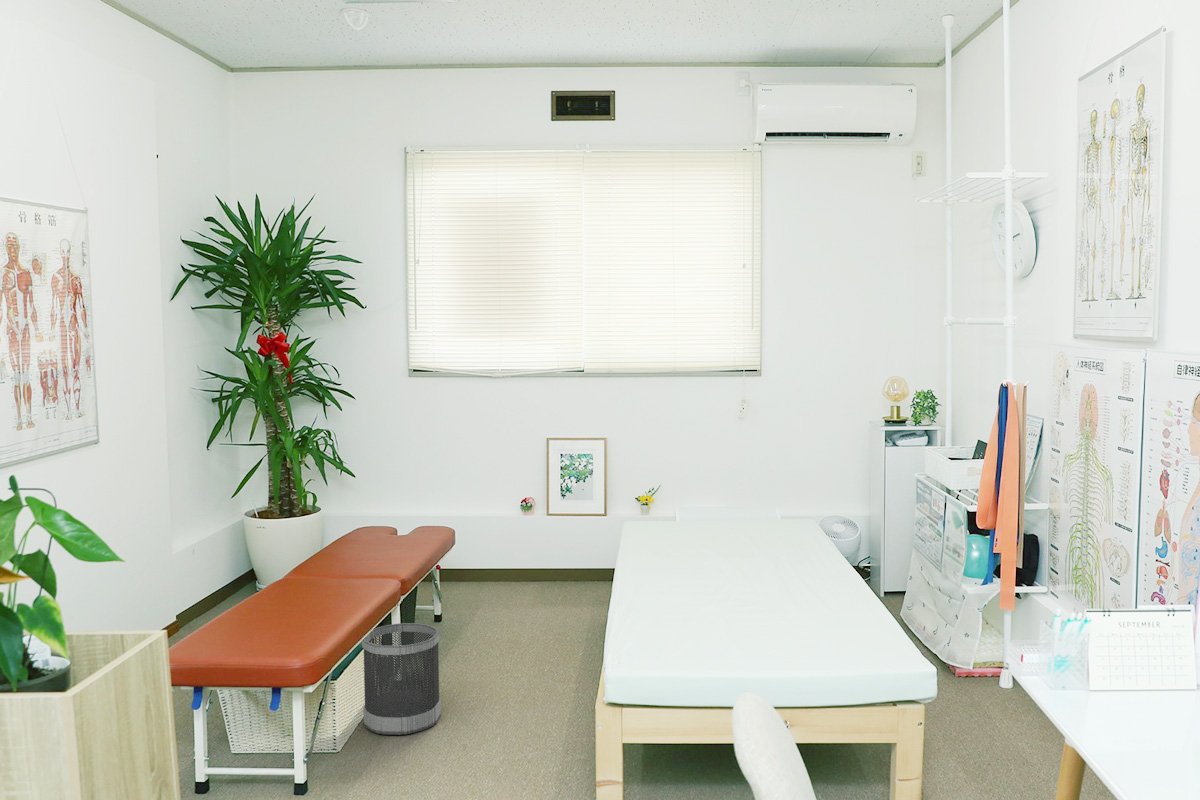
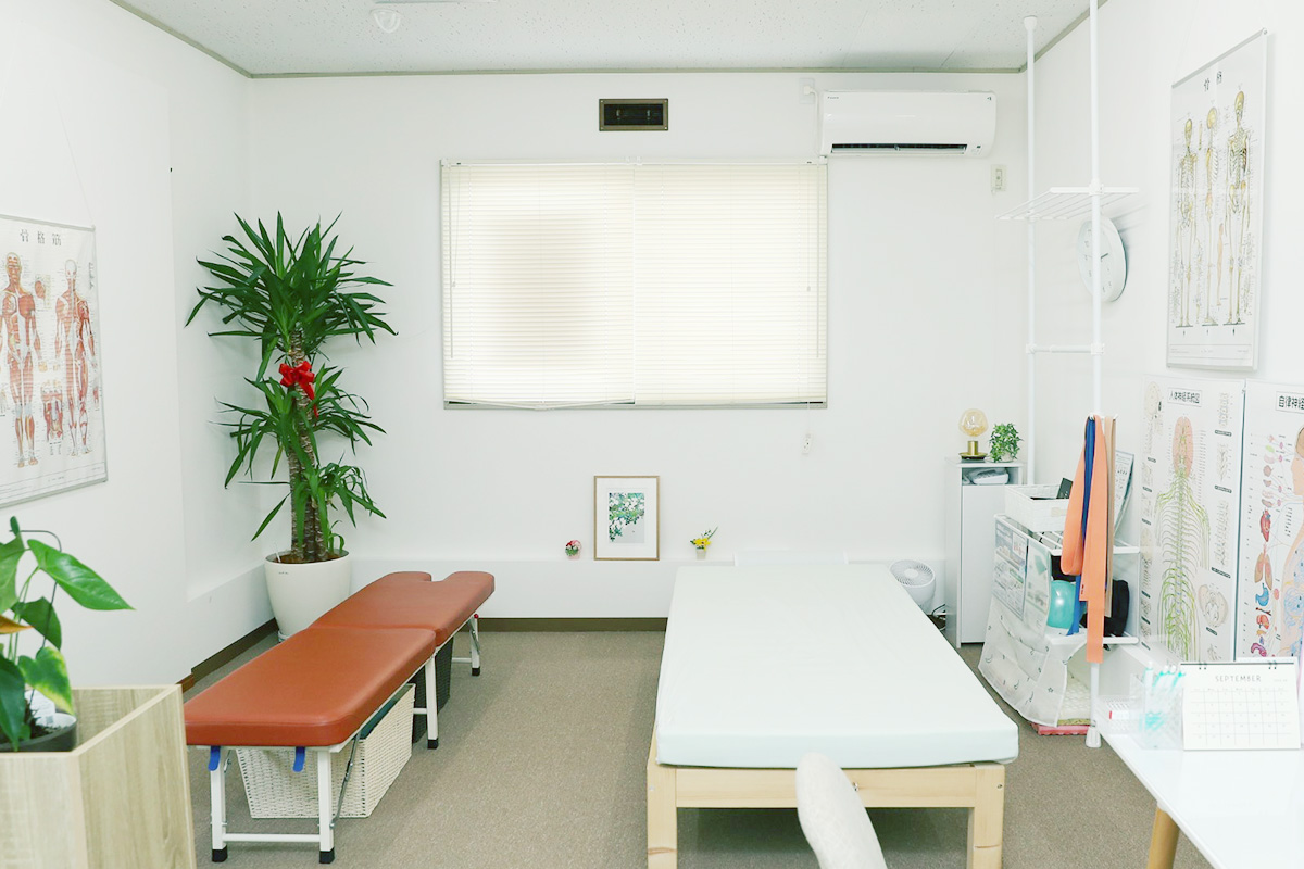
- wastebasket [361,622,442,736]
